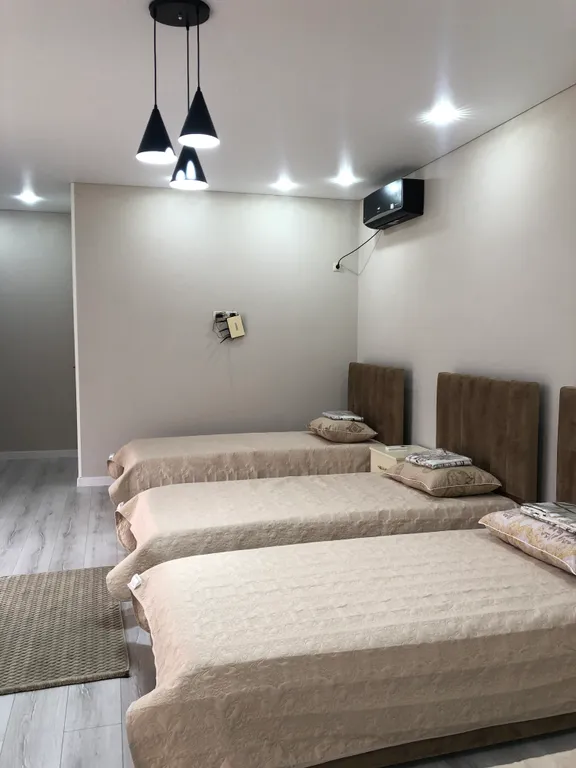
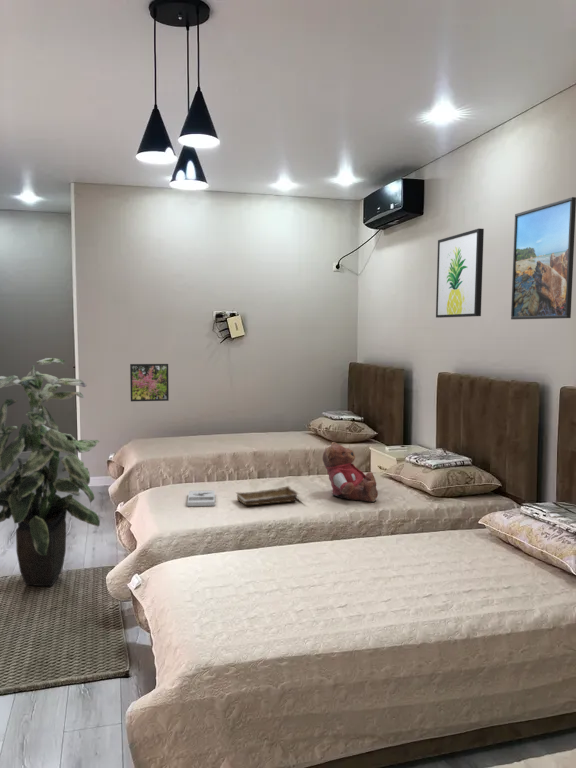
+ book [186,489,216,507]
+ wall art [435,228,485,319]
+ indoor plant [0,357,101,587]
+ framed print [510,196,576,320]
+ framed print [129,363,170,402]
+ teddy bear [322,441,379,503]
+ tray [234,485,300,506]
